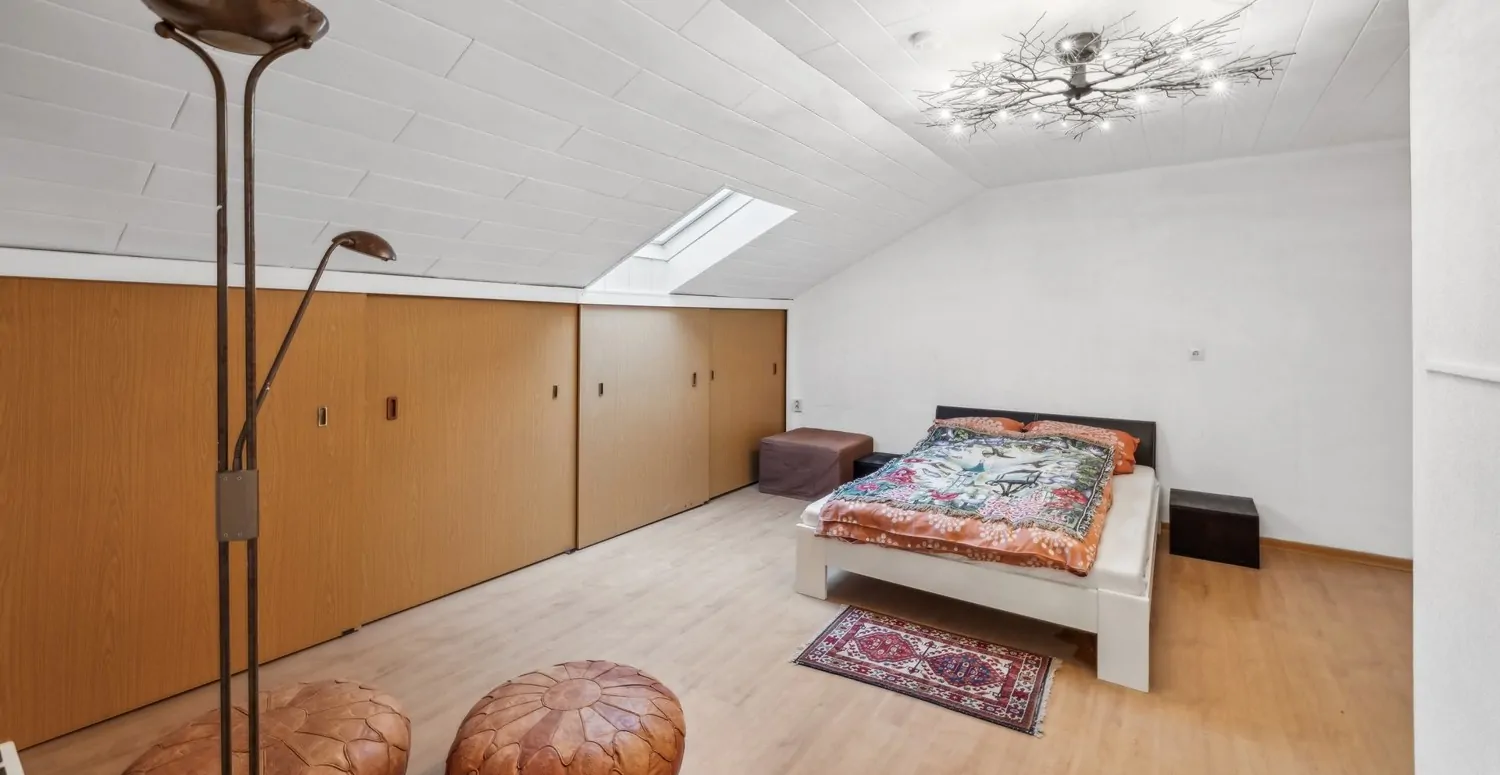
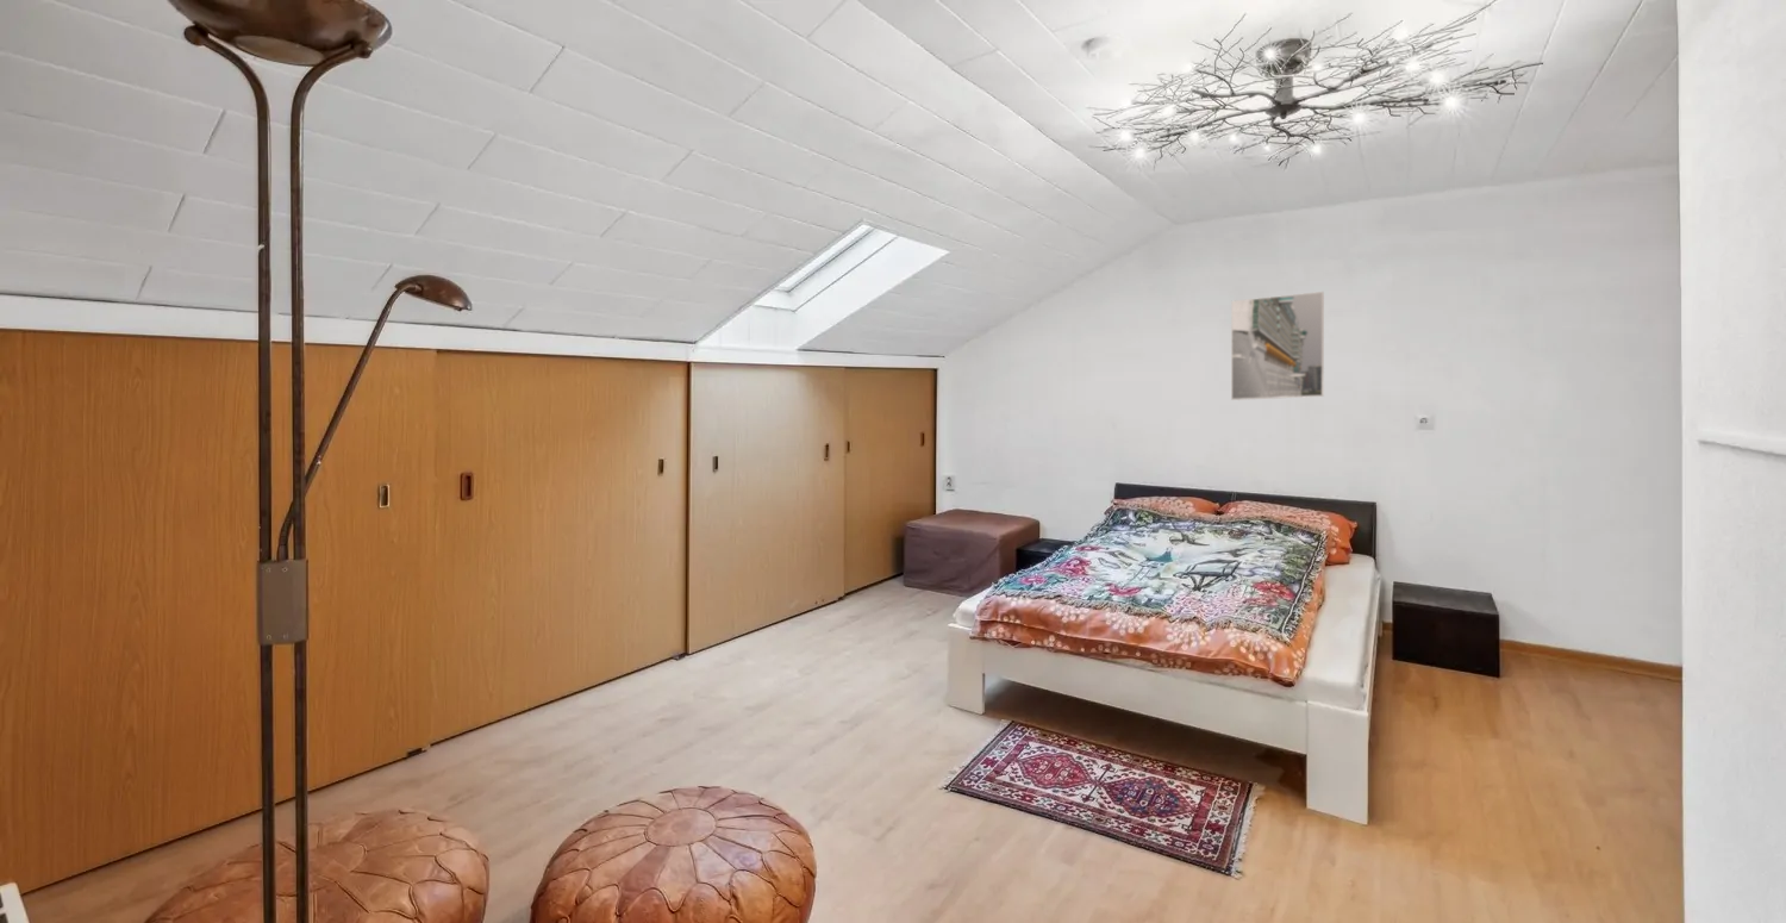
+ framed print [1230,291,1325,401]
